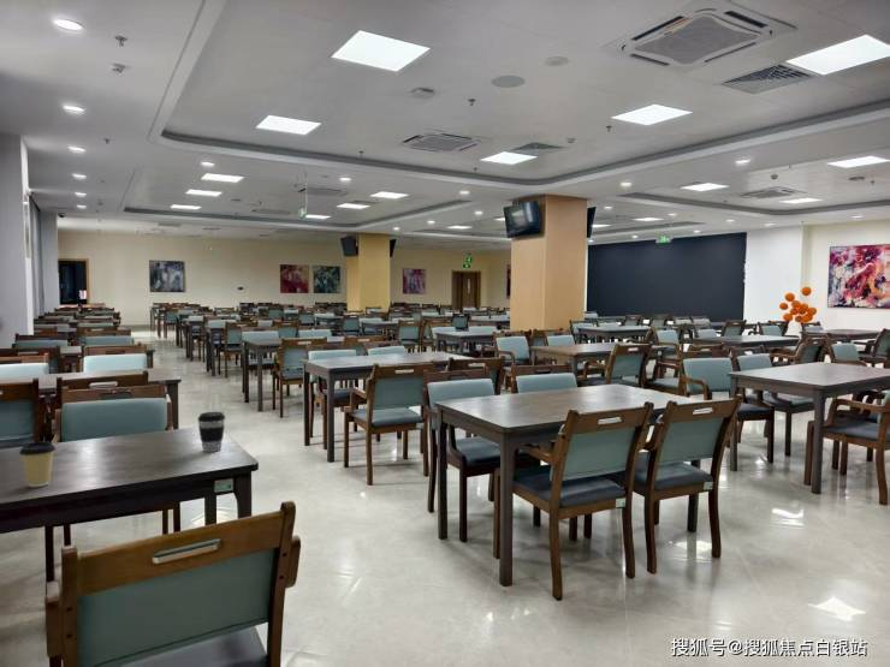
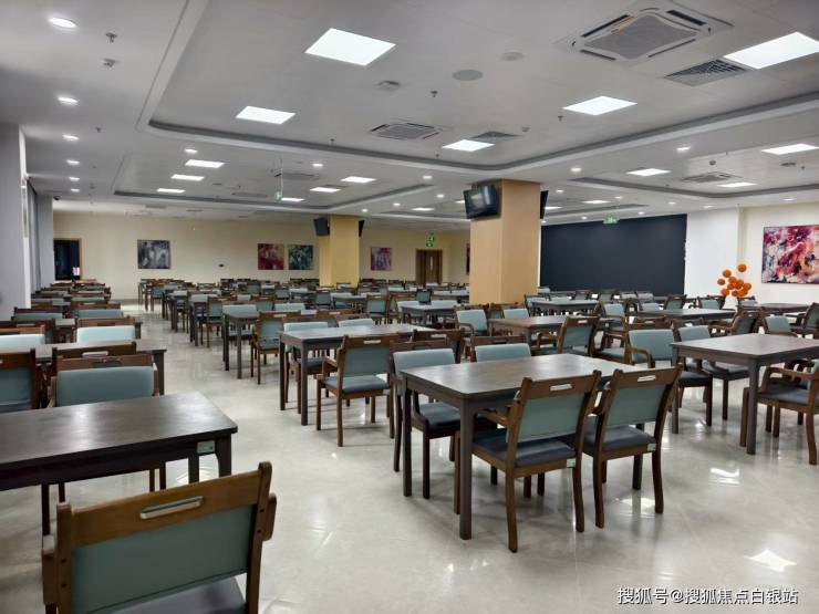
- coffee cup [18,440,57,488]
- coffee cup [196,411,226,453]
